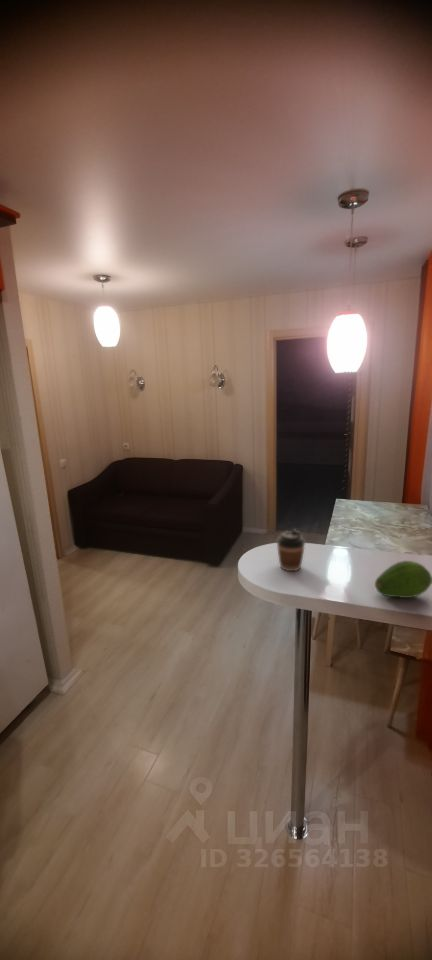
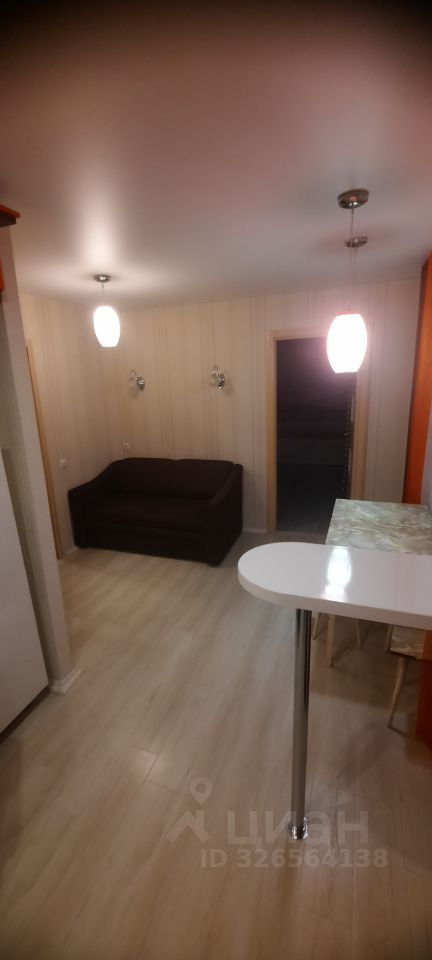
- fruit [374,560,432,599]
- coffee cup [276,528,306,572]
